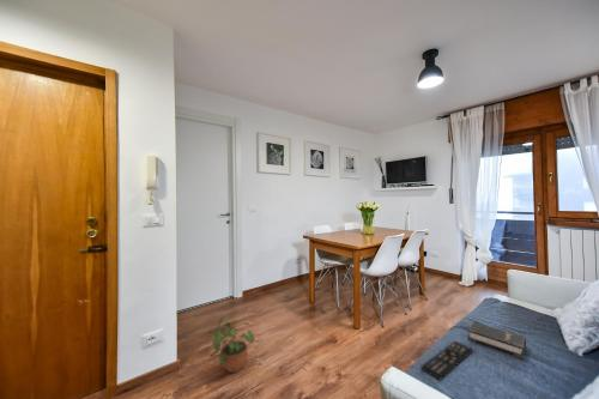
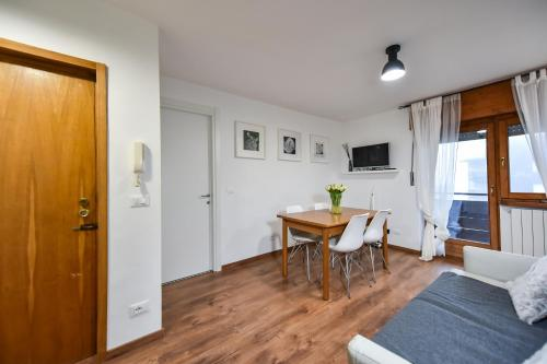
- hardback book [467,321,527,359]
- potted plant [208,315,255,374]
- remote control [419,340,474,381]
